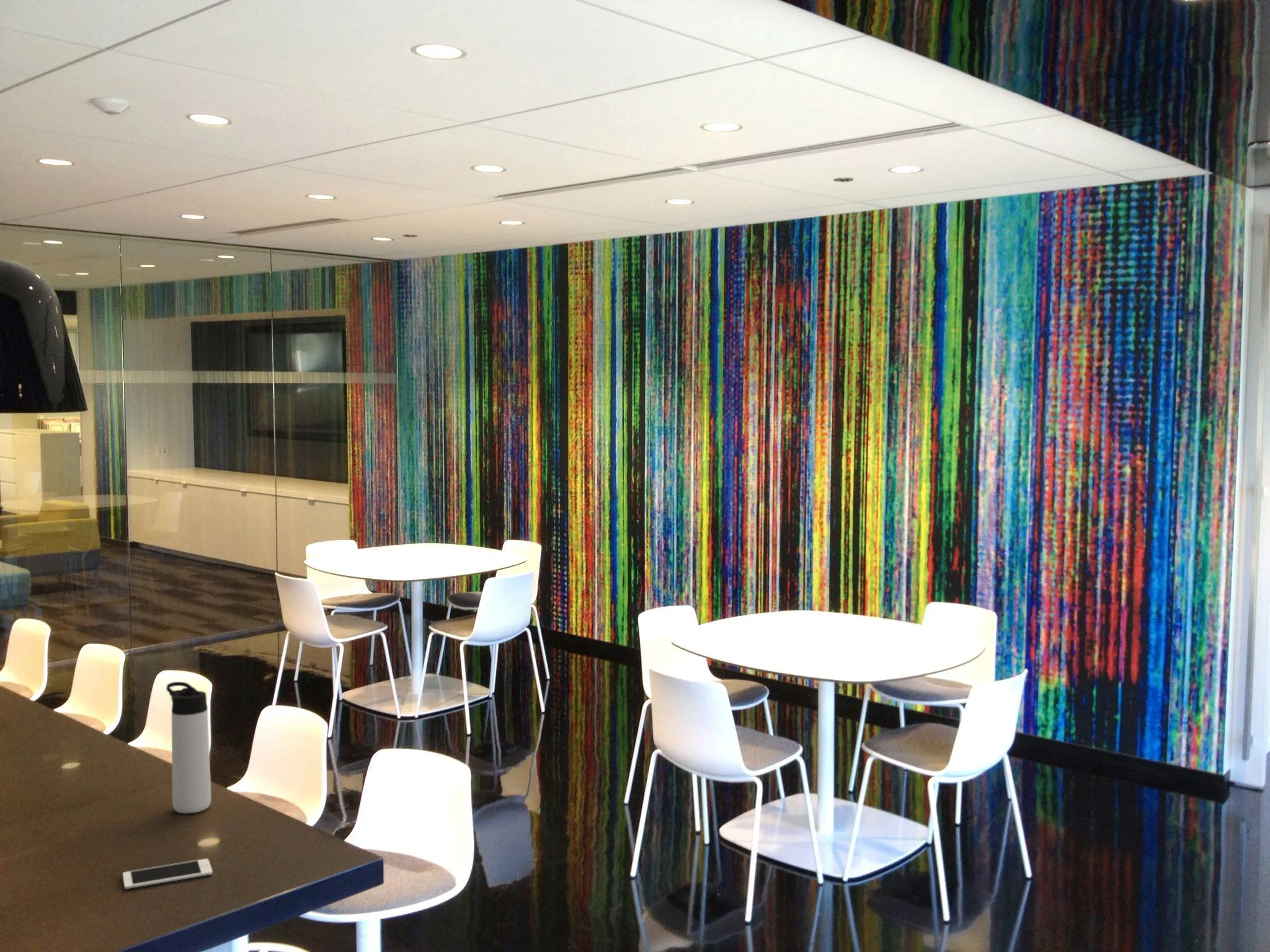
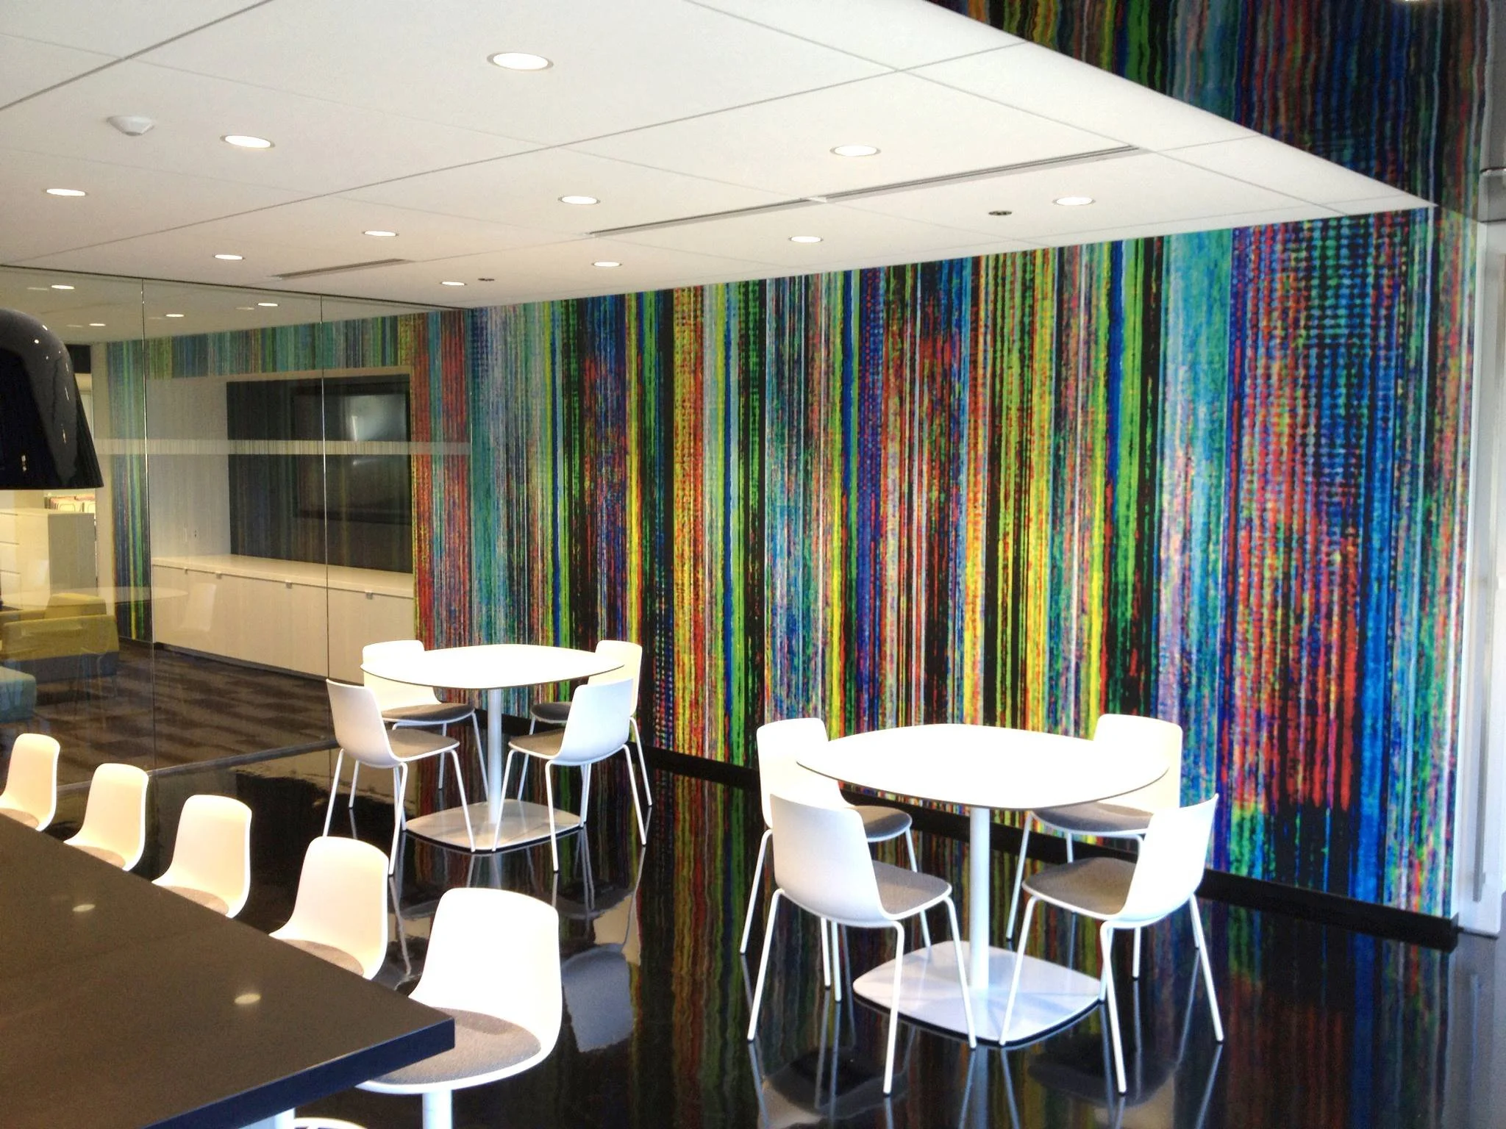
- cell phone [122,858,213,889]
- thermos bottle [166,681,212,814]
